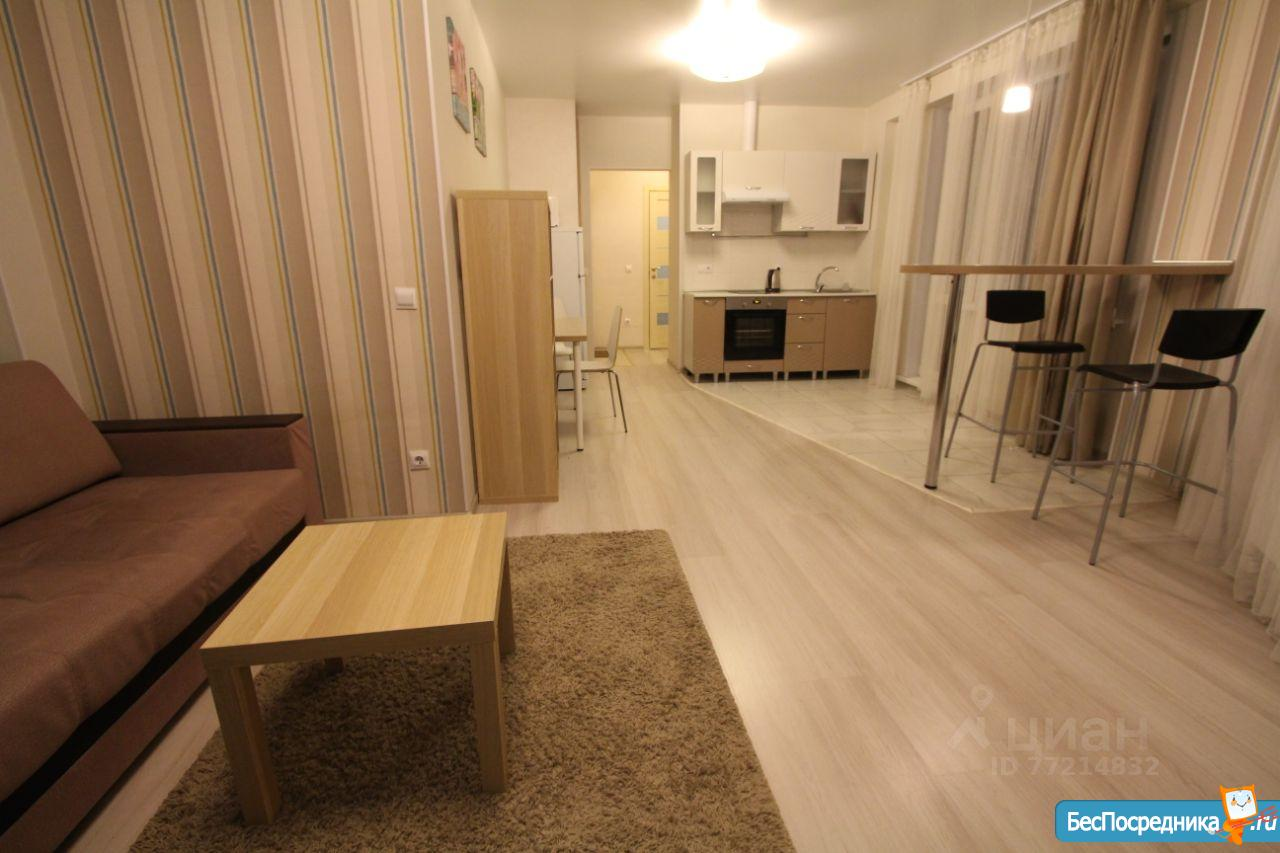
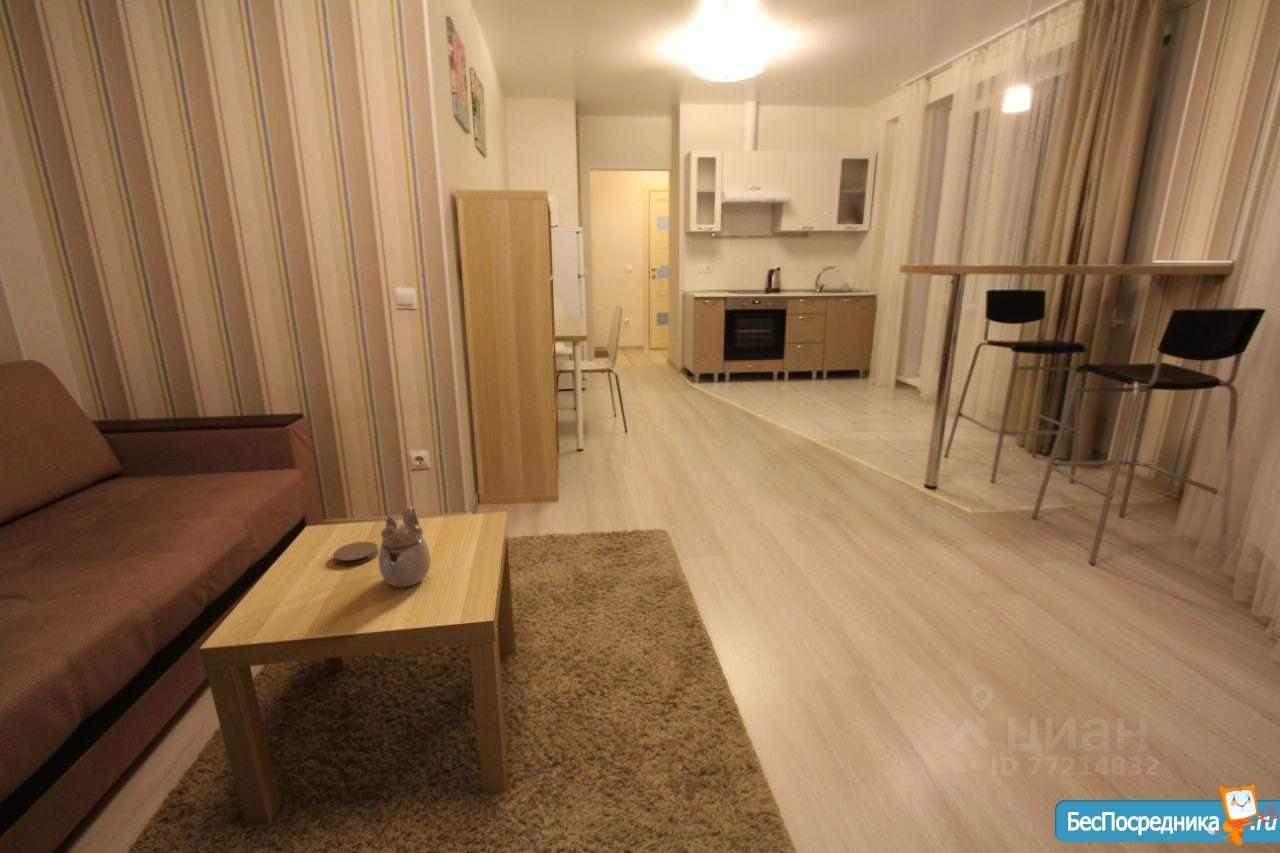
+ coaster [332,541,379,566]
+ teapot [378,505,432,589]
